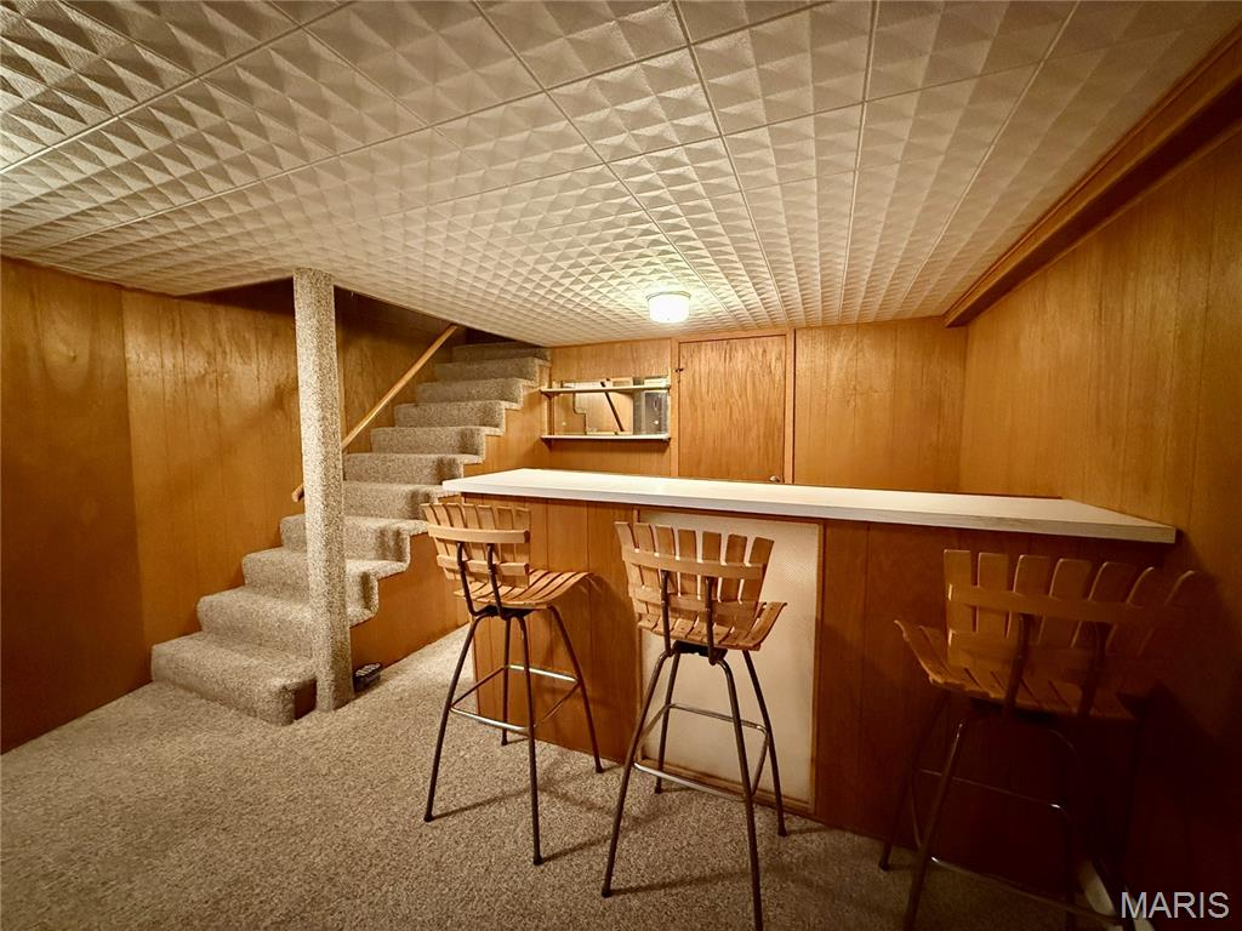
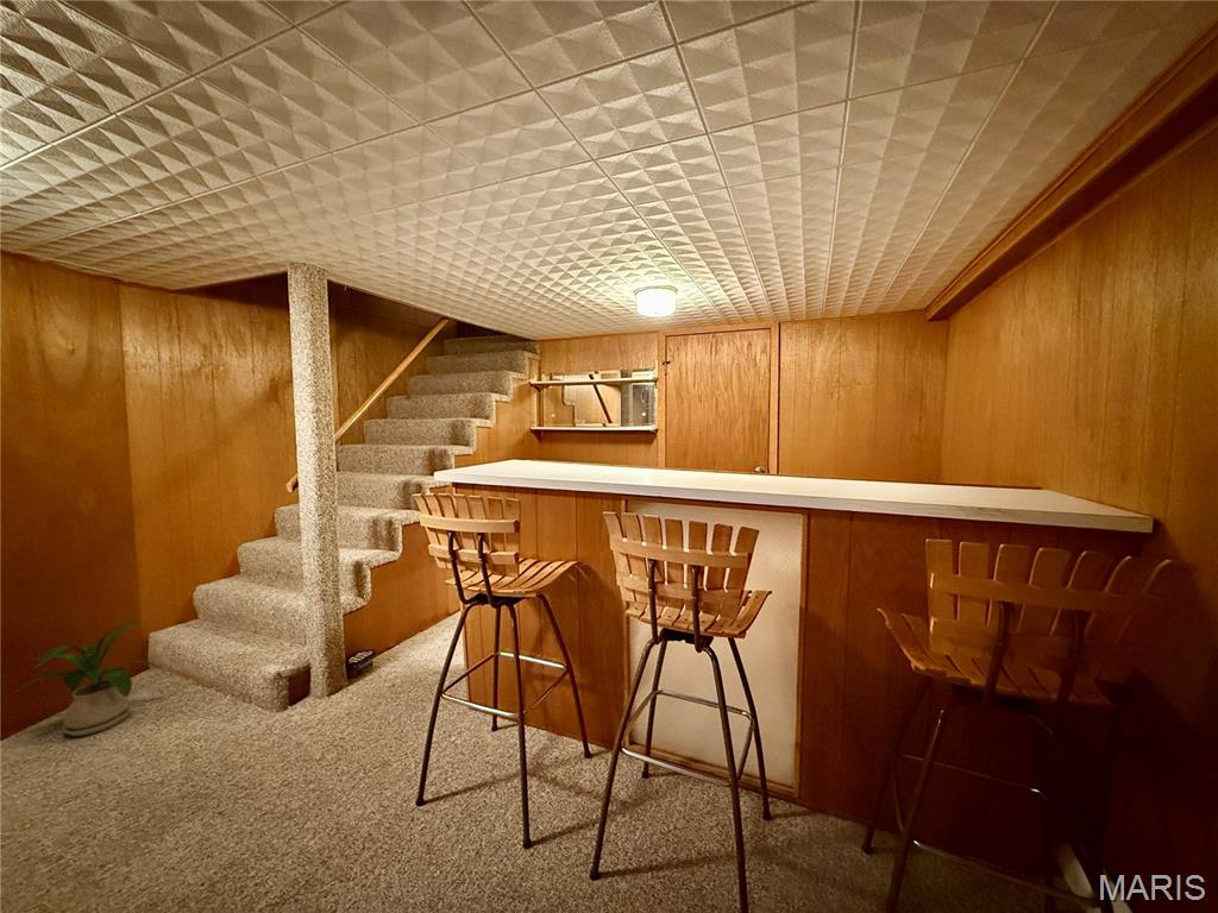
+ house plant [8,621,169,737]
